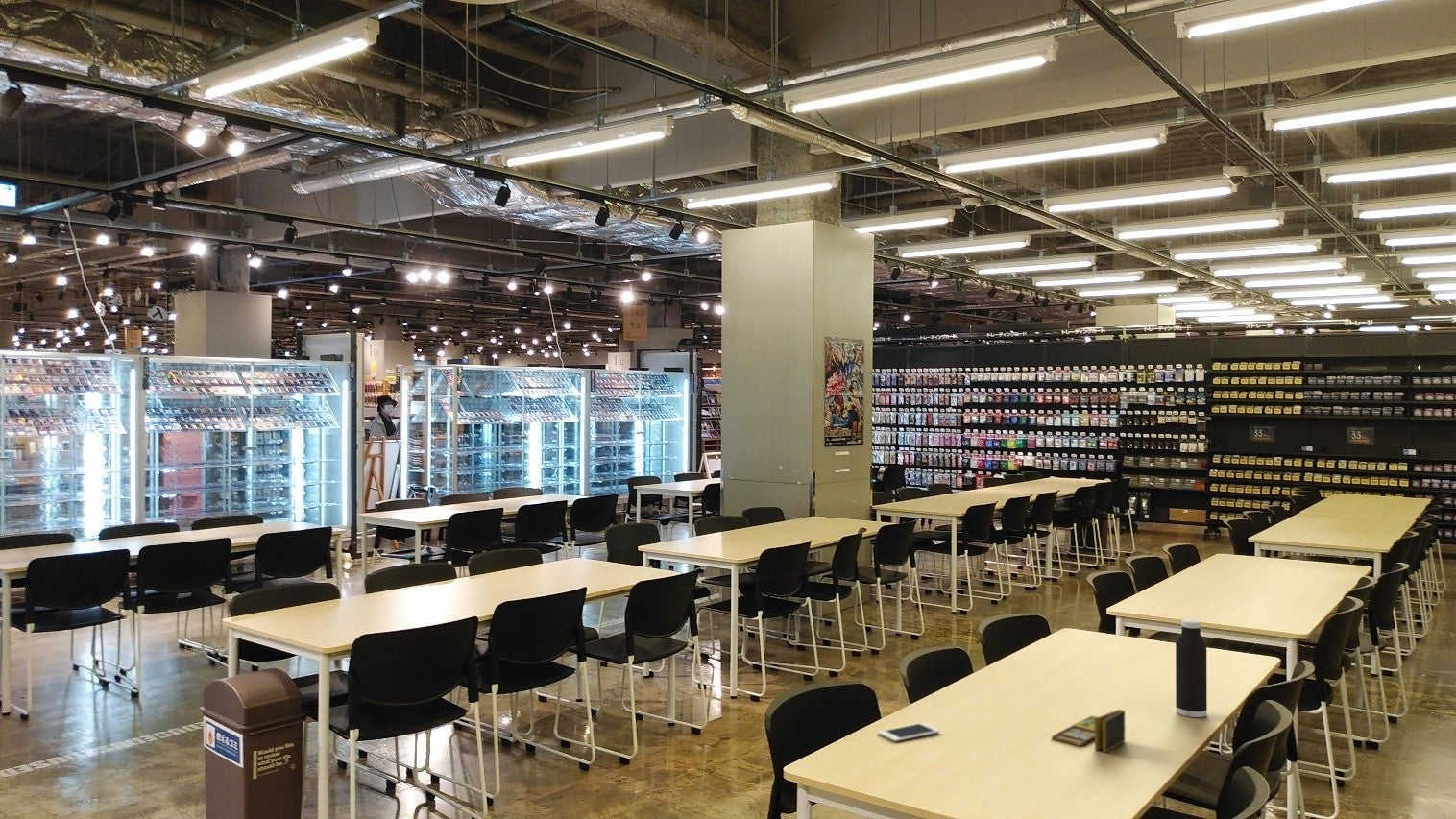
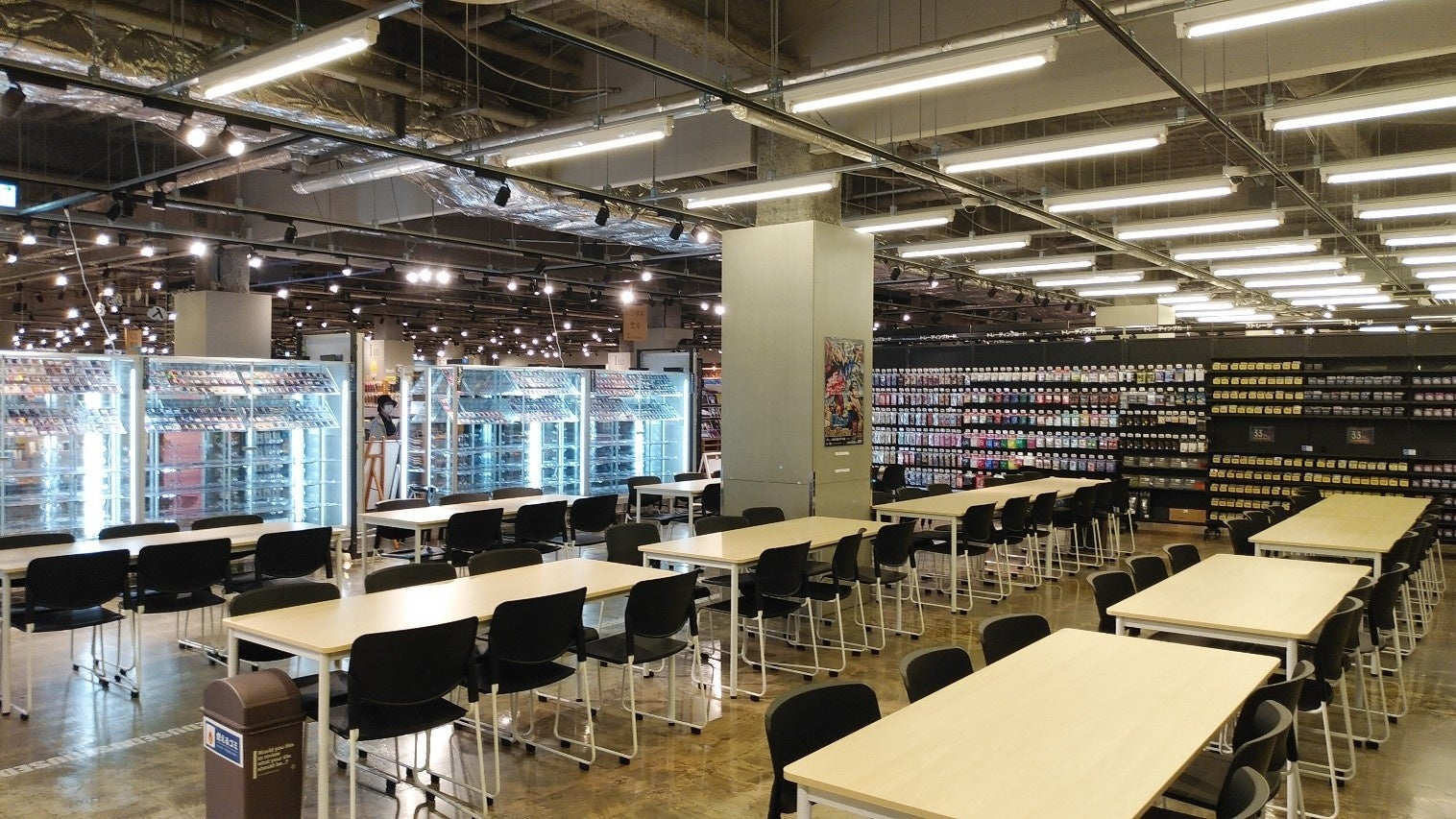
- board game [1051,709,1126,754]
- cell phone [877,722,940,742]
- water bottle [1175,618,1208,718]
